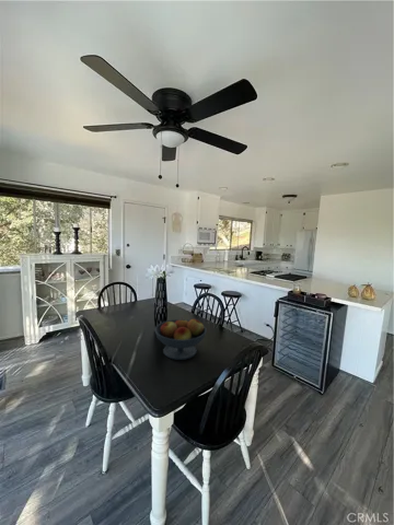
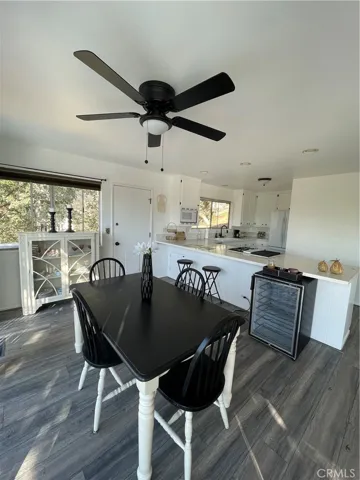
- fruit bowl [153,317,208,361]
